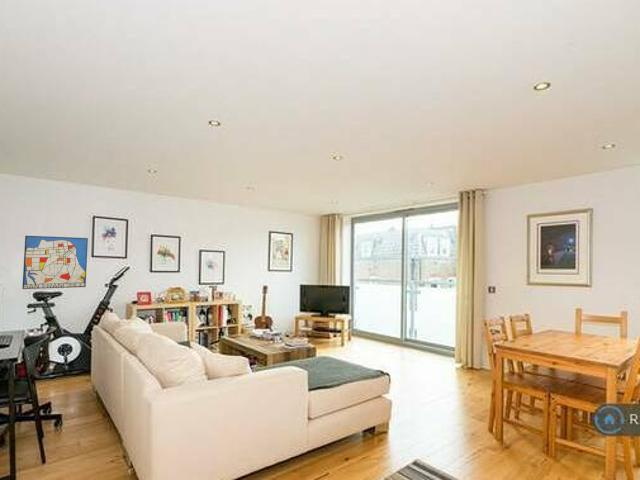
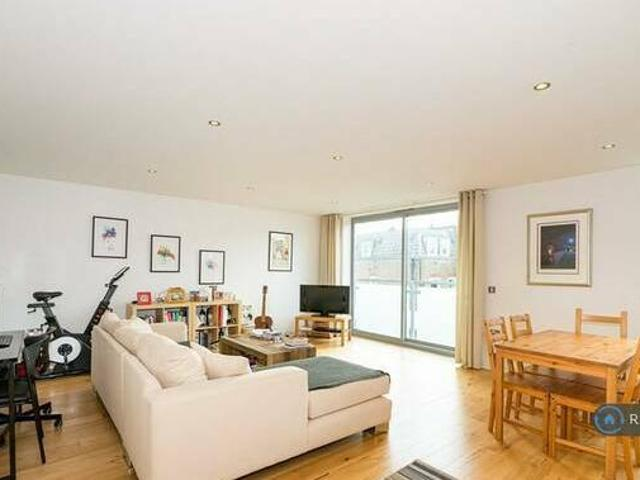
- wall art [21,235,89,290]
